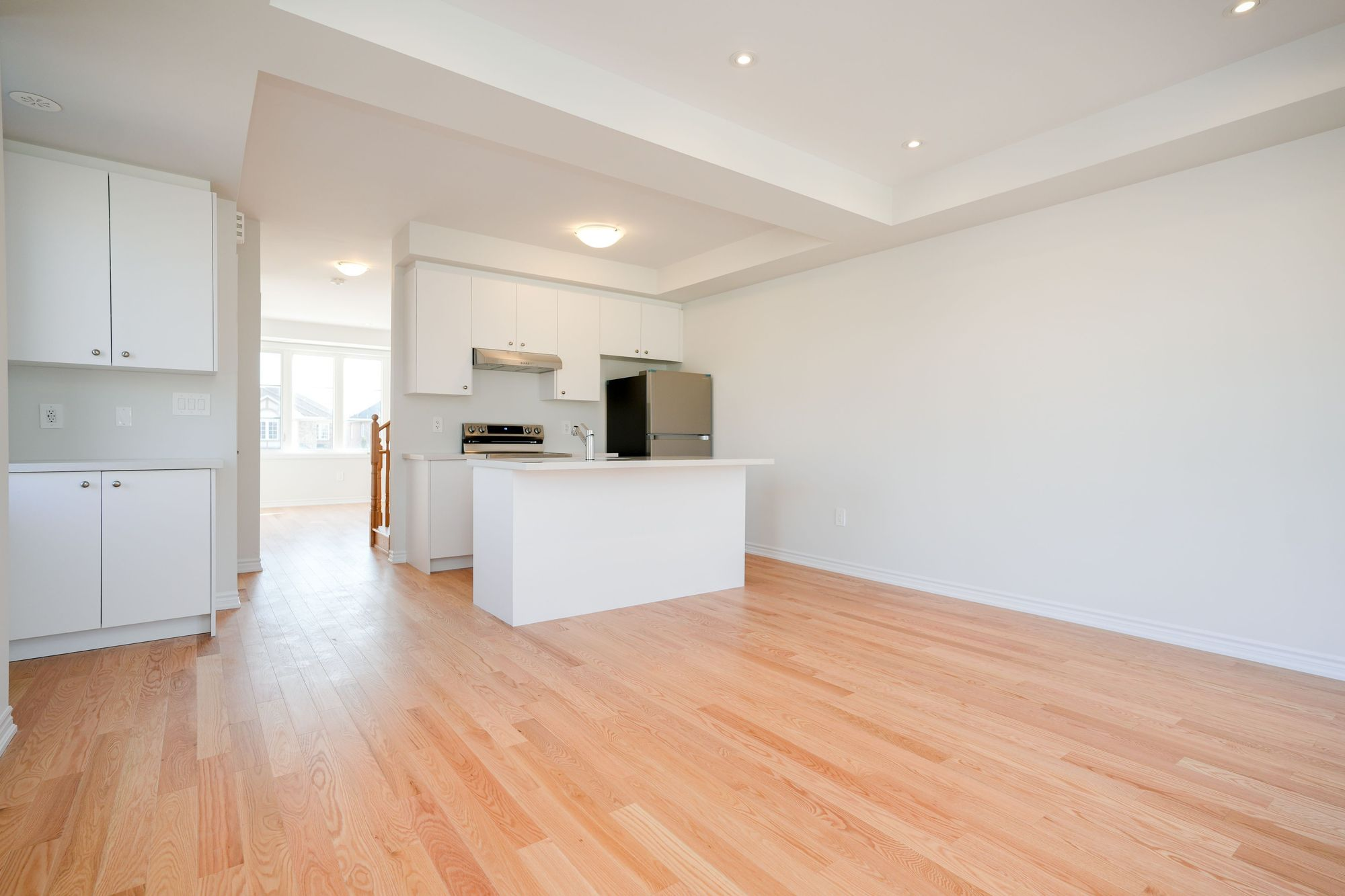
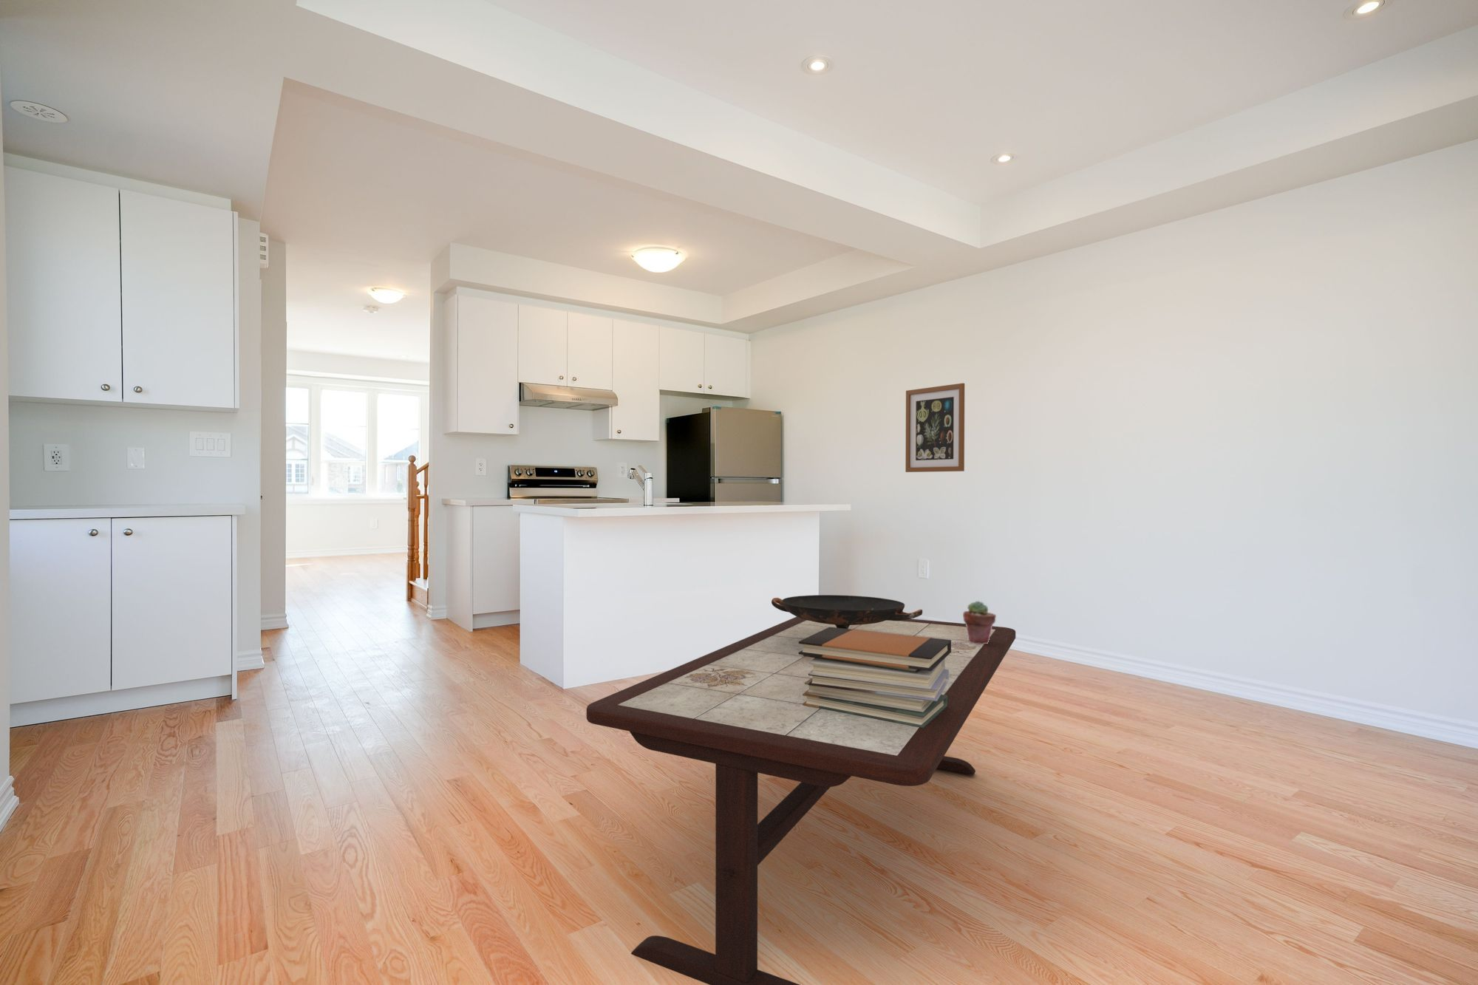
+ book stack [798,628,952,728]
+ wall art [904,383,965,473]
+ decorative bowl [770,594,923,629]
+ potted succulent [963,600,997,644]
+ coffee table [586,617,1016,985]
